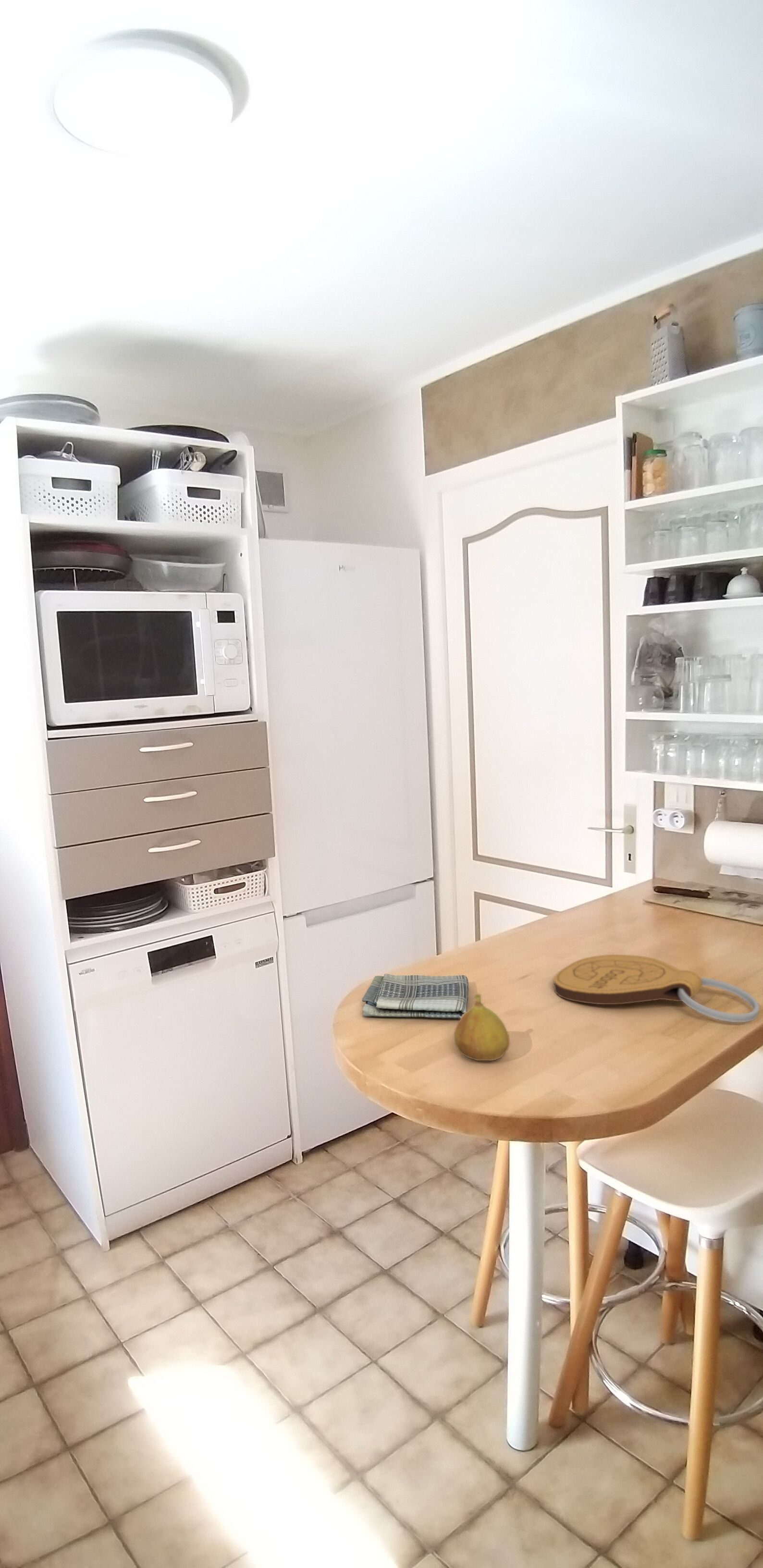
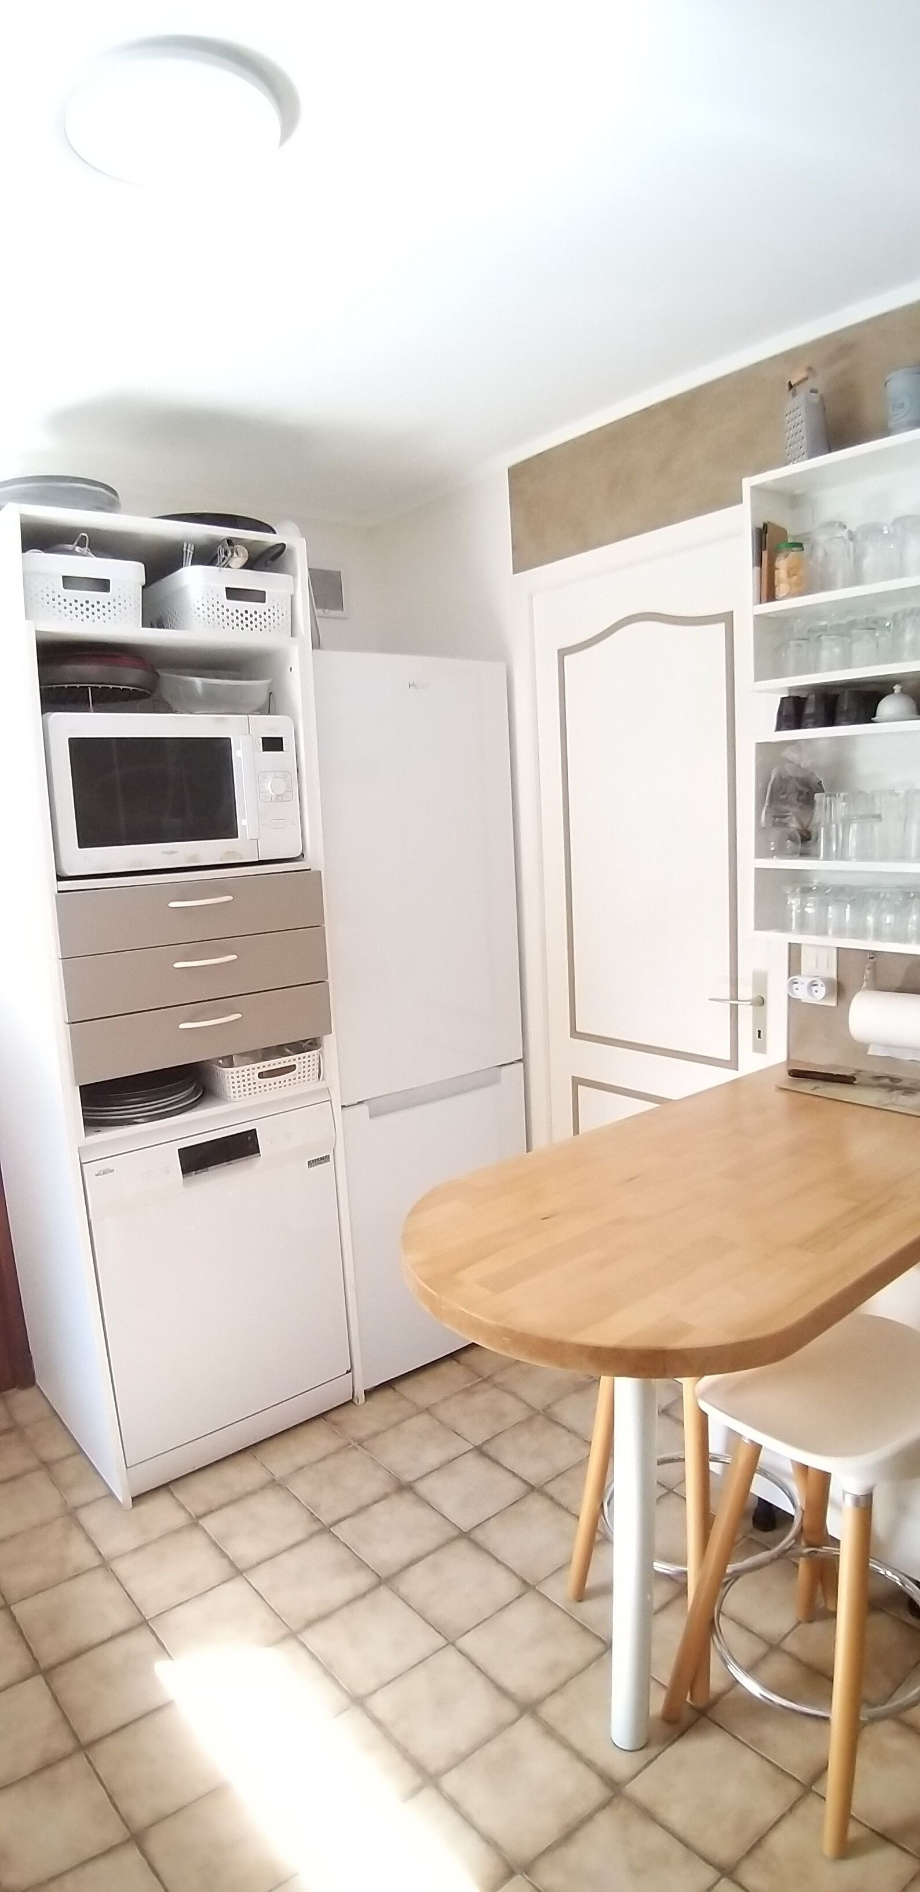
- key chain [553,954,760,1023]
- dish towel [362,973,469,1019]
- fruit [454,993,510,1061]
